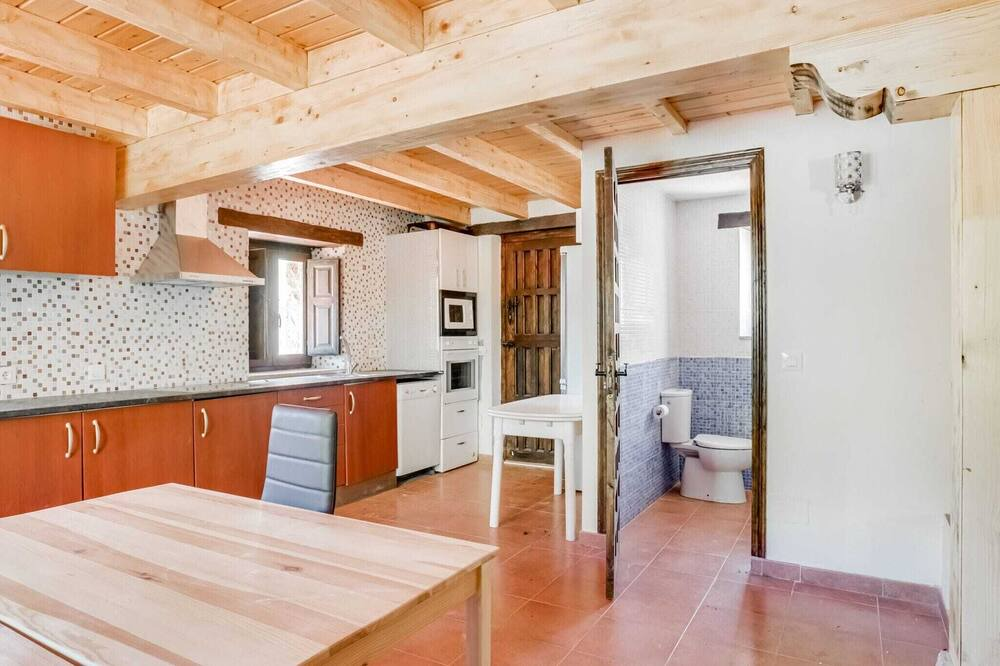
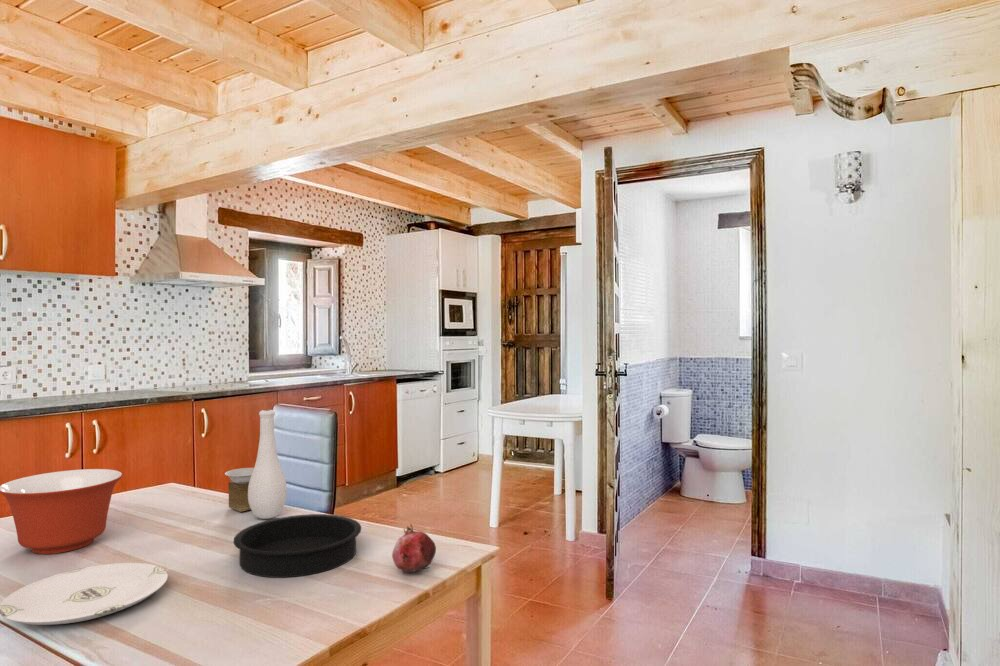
+ vase [224,409,288,520]
+ mixing bowl [0,468,123,555]
+ baking pan [232,513,362,579]
+ plate [0,562,169,626]
+ fruit [391,523,437,573]
